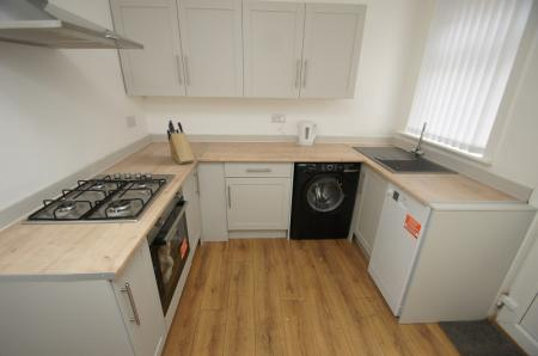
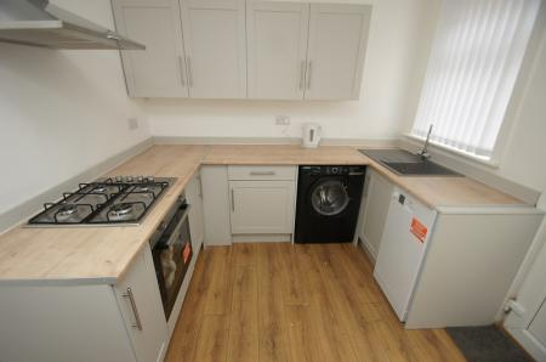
- knife block [166,119,195,165]
